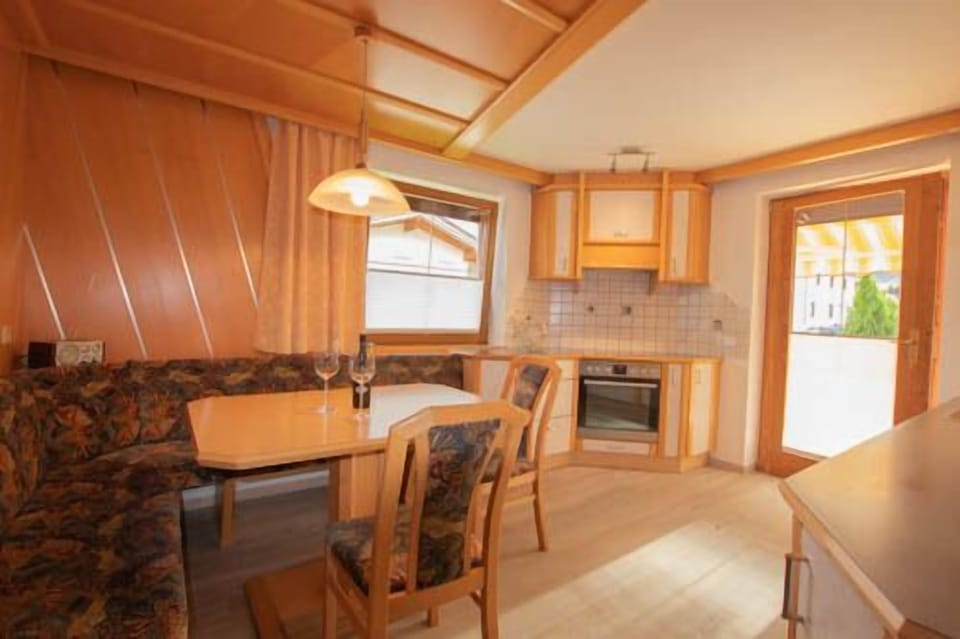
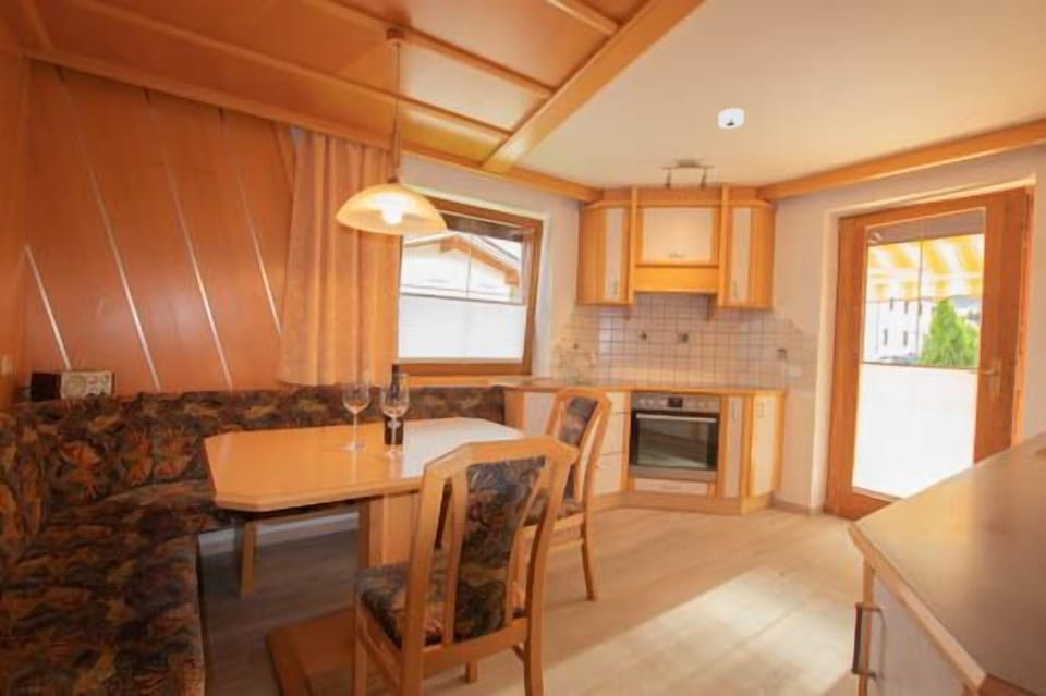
+ smoke detector [717,107,745,130]
